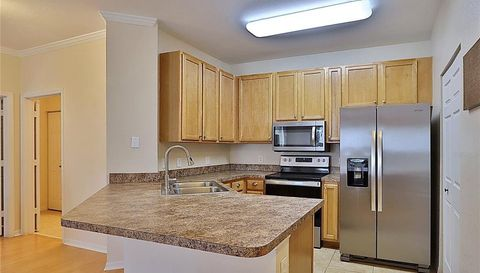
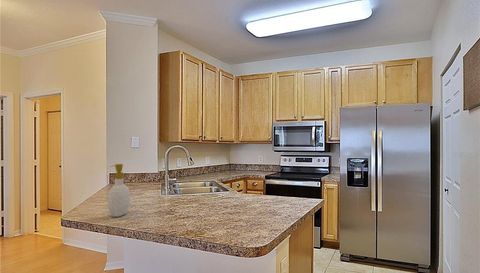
+ soap bottle [107,163,131,218]
